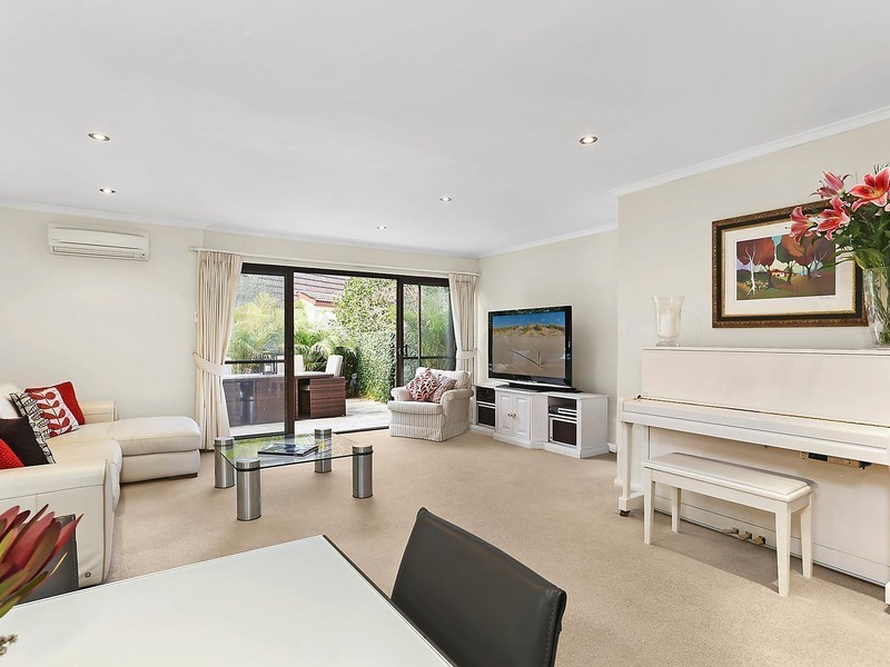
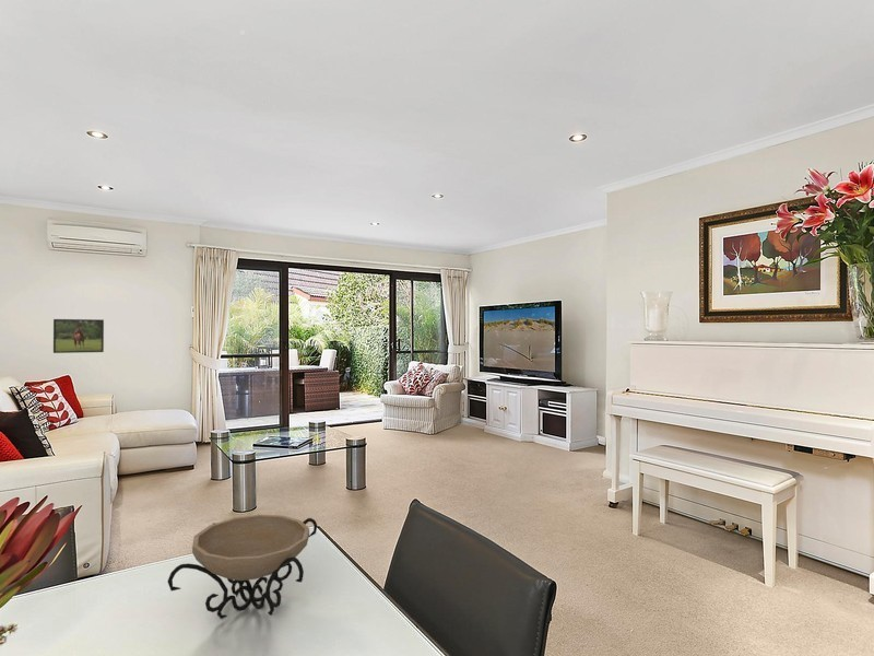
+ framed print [52,318,105,354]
+ decorative bowl [166,514,318,620]
